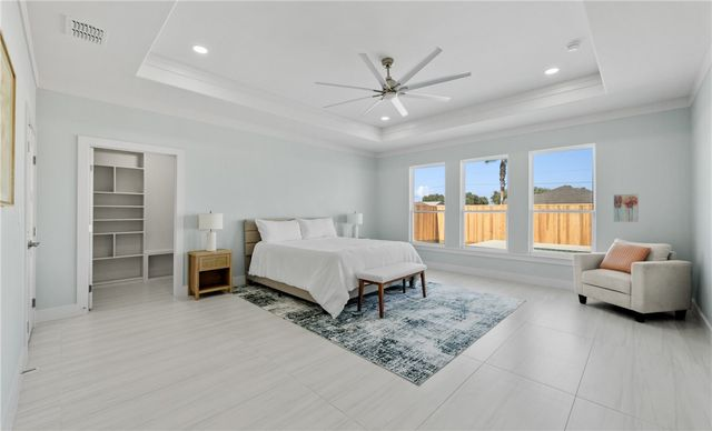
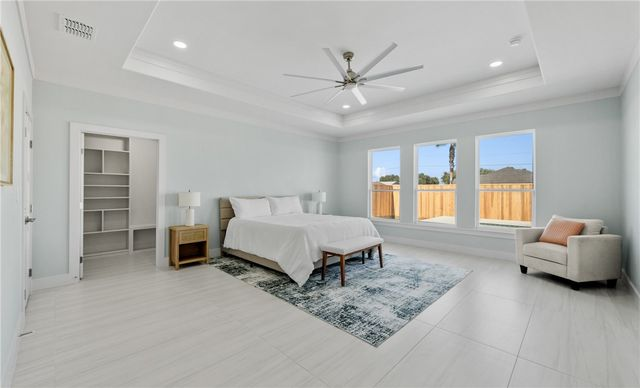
- wall art [613,193,639,223]
